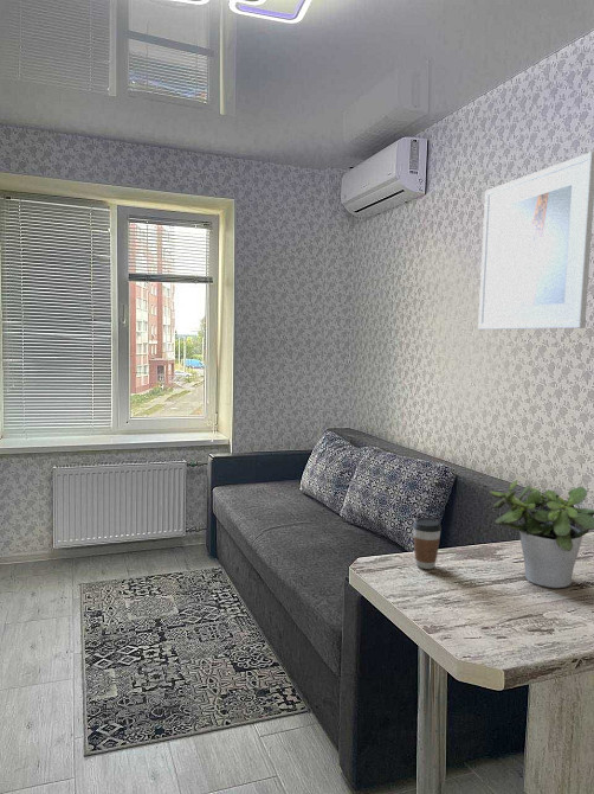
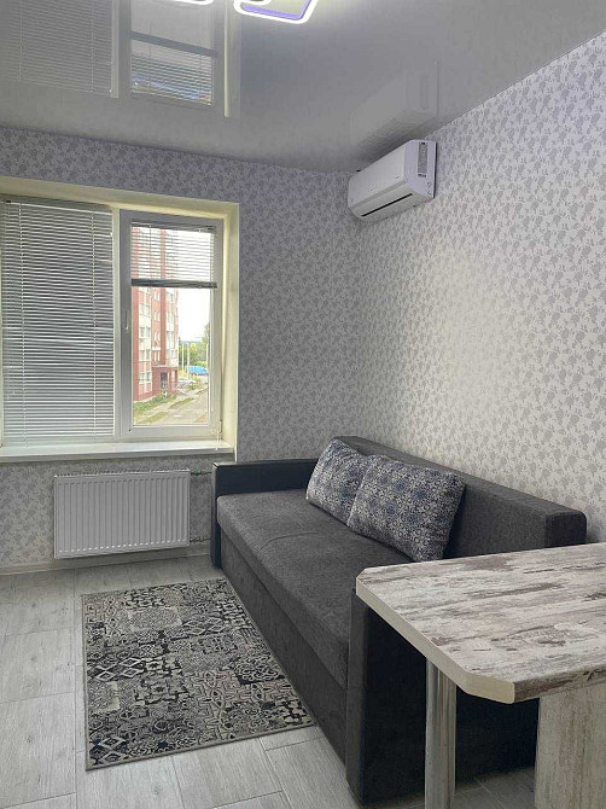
- potted plant [489,479,594,589]
- coffee cup [412,517,443,570]
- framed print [477,151,594,331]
